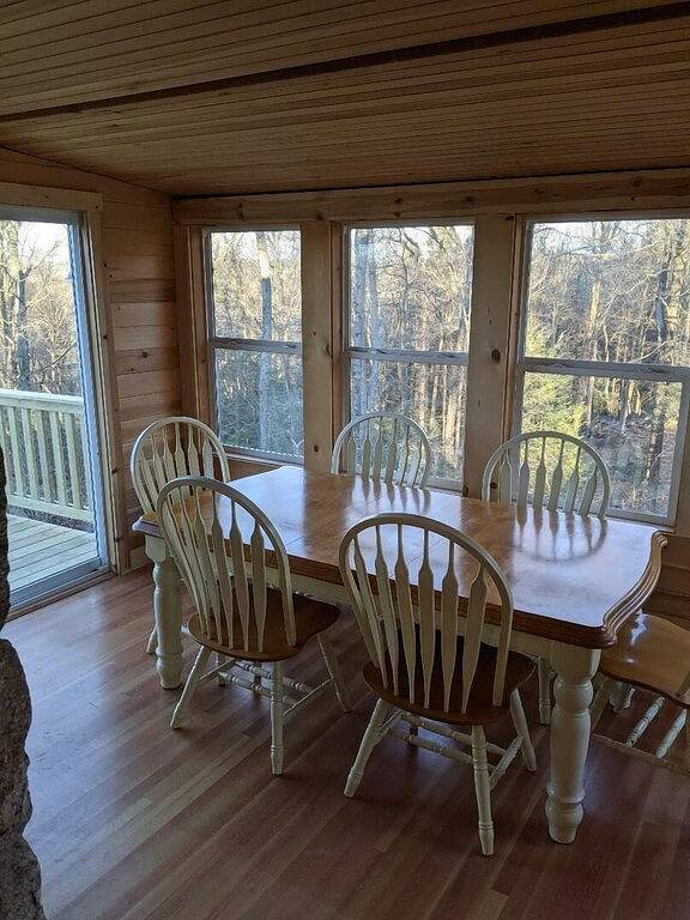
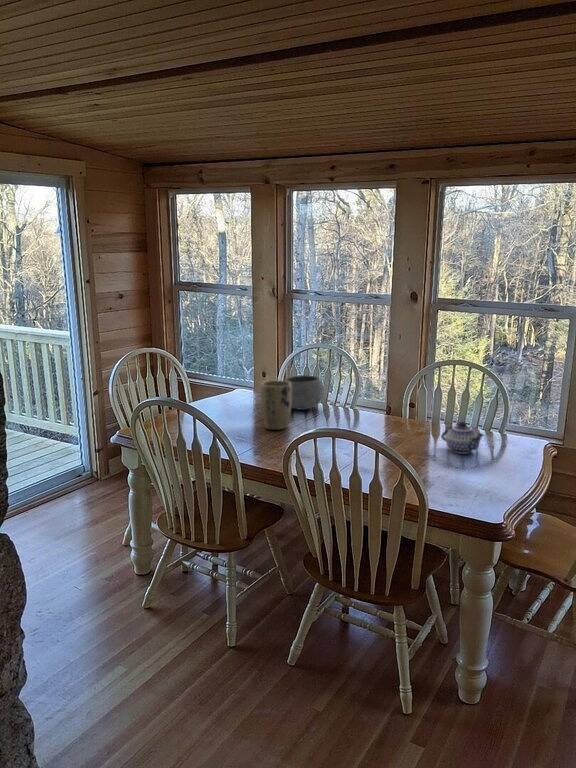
+ plant pot [260,380,292,431]
+ teapot [440,421,485,455]
+ bowl [284,374,325,411]
